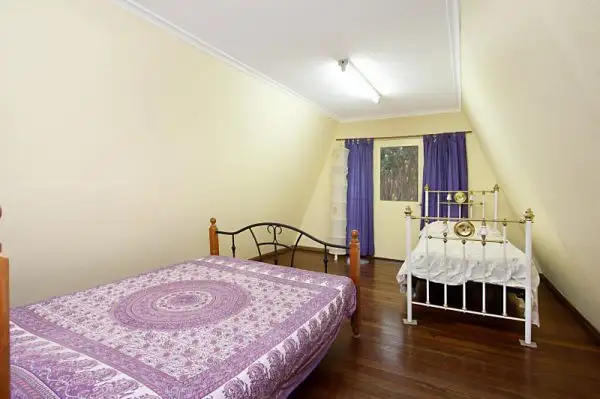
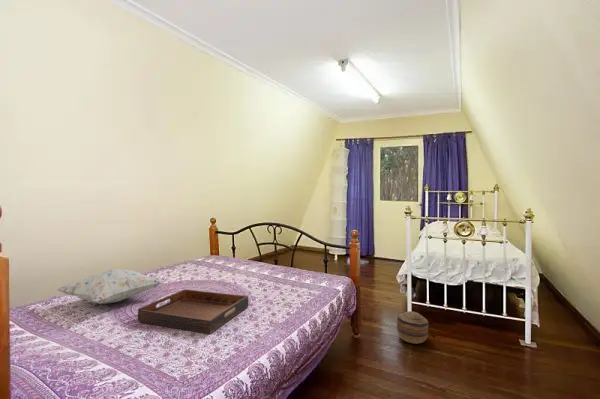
+ decorative pillow [57,268,166,304]
+ serving tray [137,288,249,335]
+ basket [396,310,429,345]
